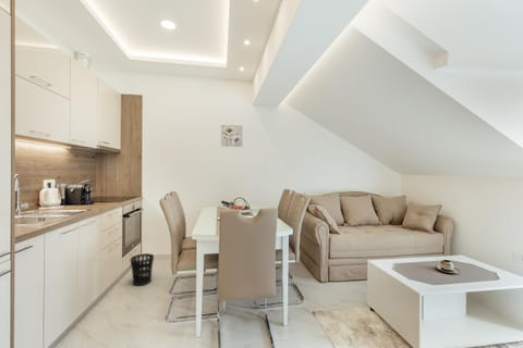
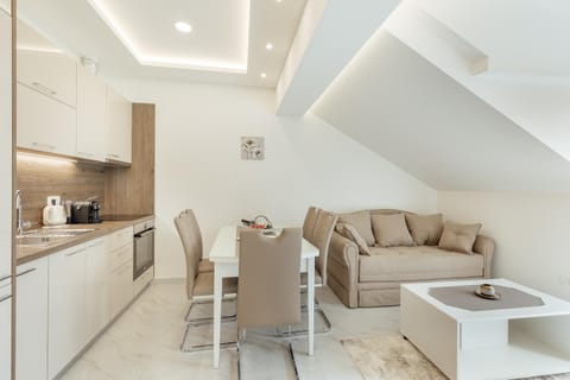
- wastebasket [130,252,155,287]
